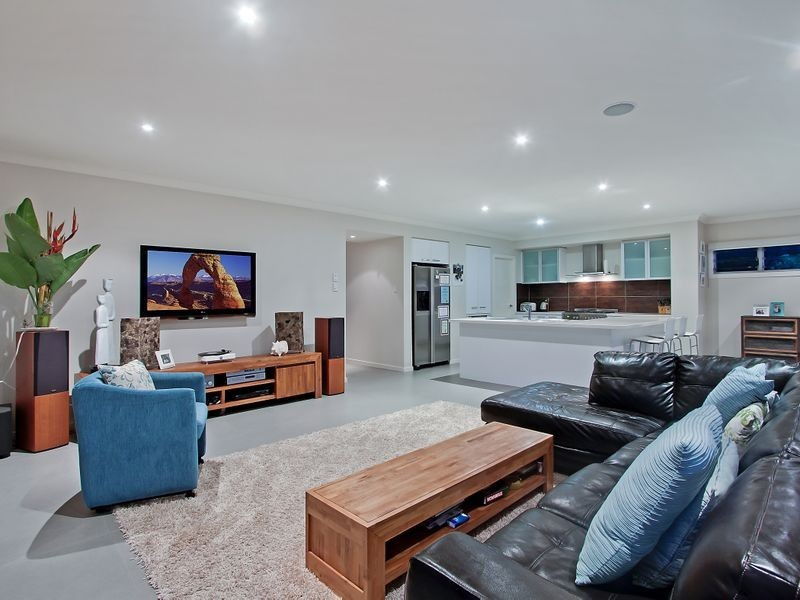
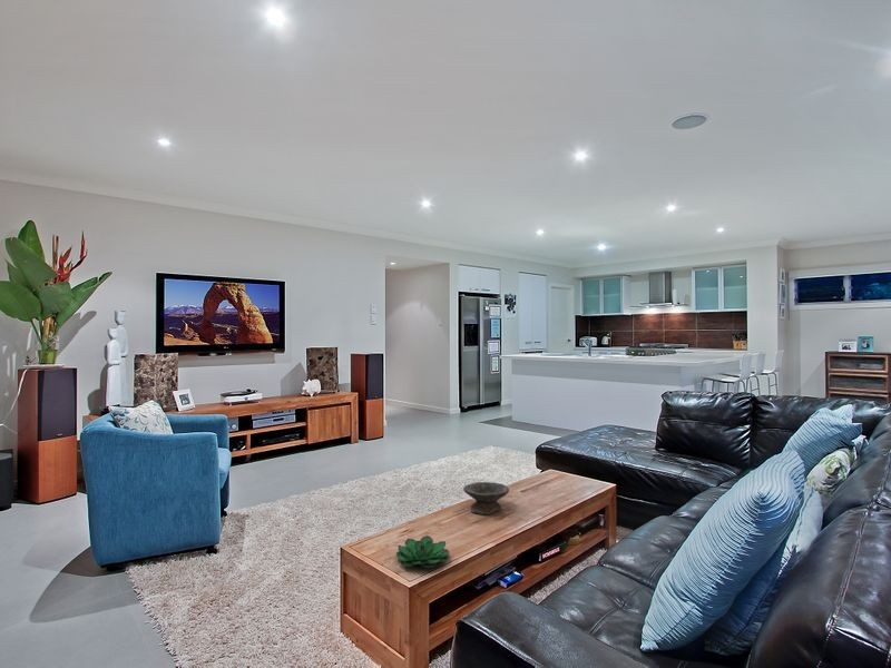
+ bowl [462,481,510,515]
+ succulent plant [395,534,450,569]
